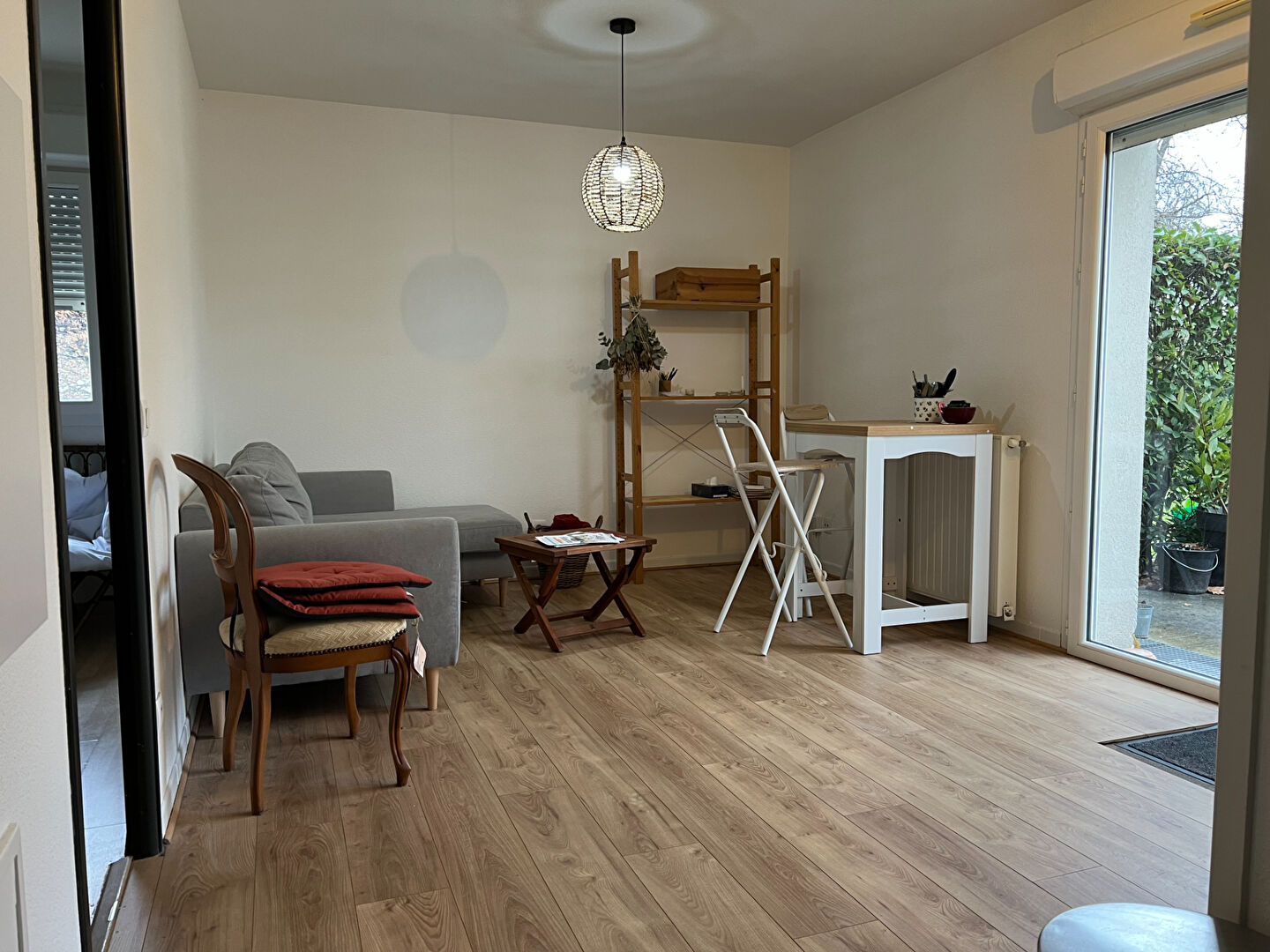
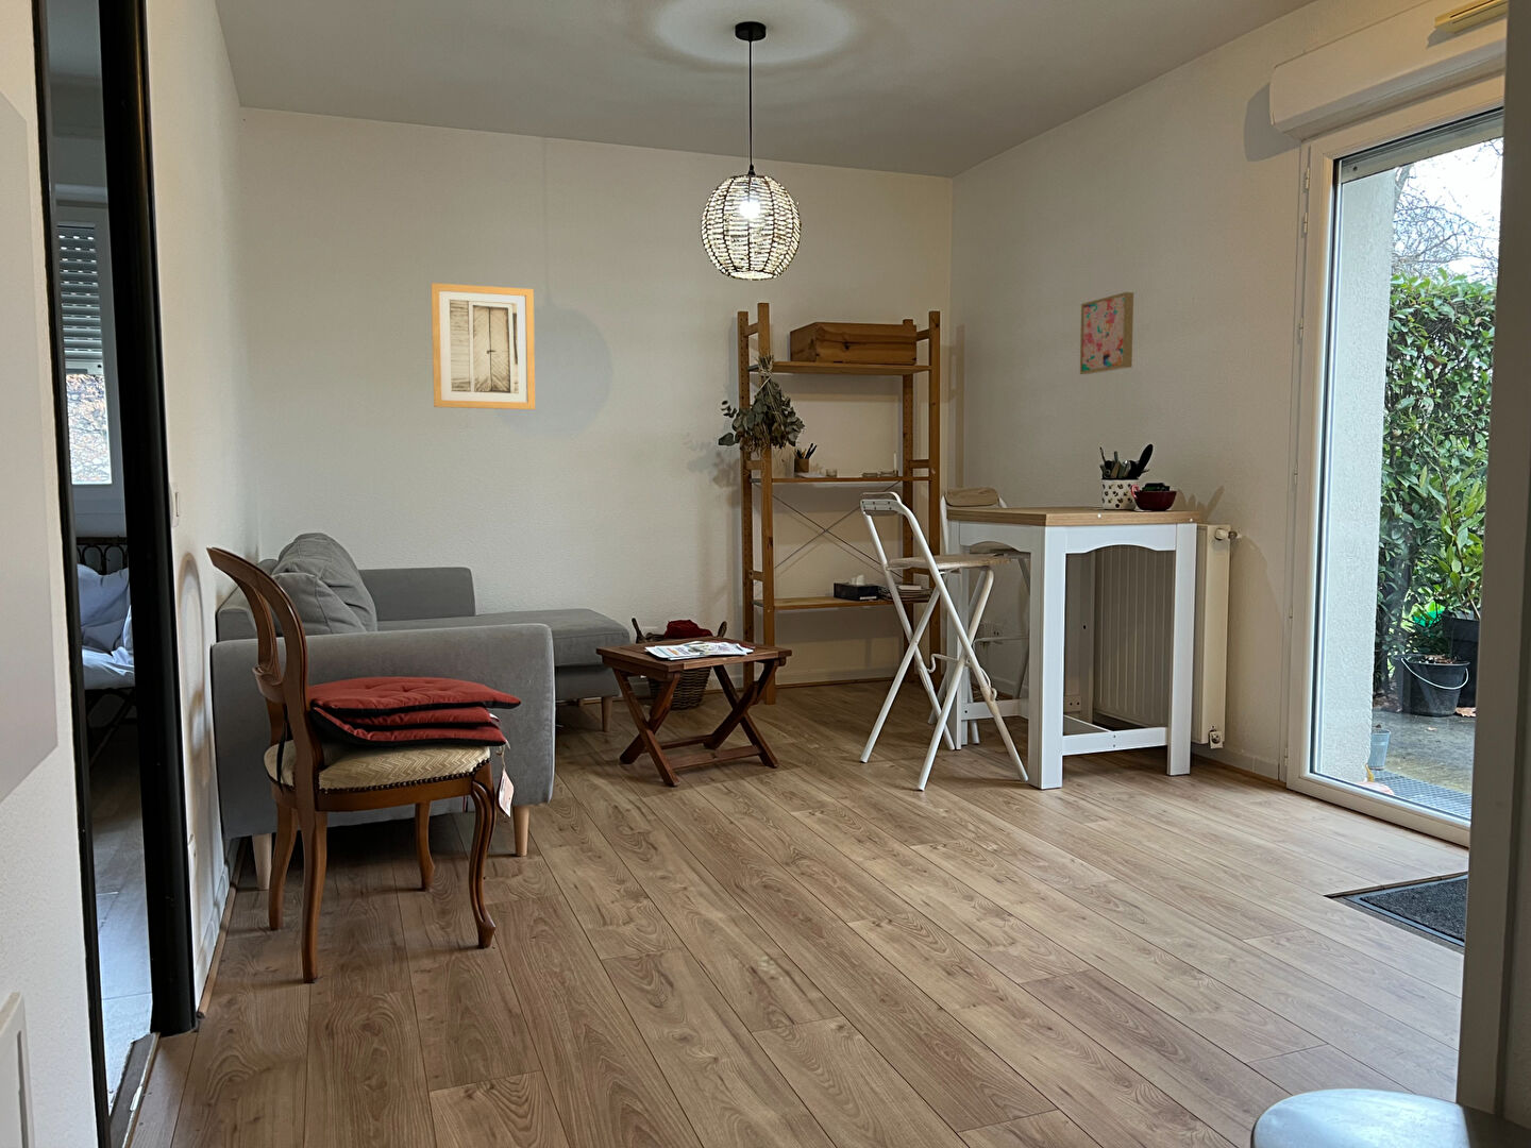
+ wall art [430,282,535,410]
+ wall art [1079,292,1134,375]
